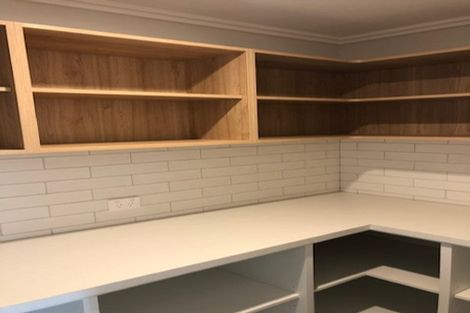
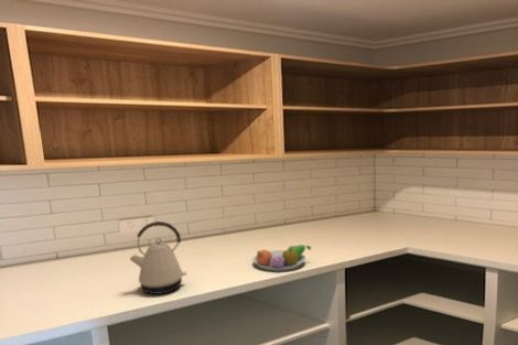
+ fruit bowl [251,244,312,272]
+ kettle [129,220,187,295]
